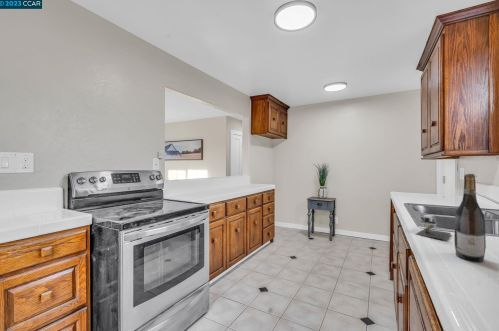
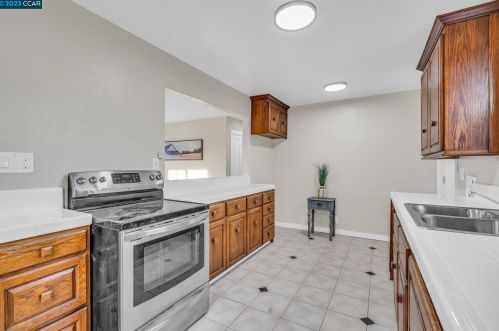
- wine bottle [453,173,487,262]
- architectural model [415,217,452,241]
